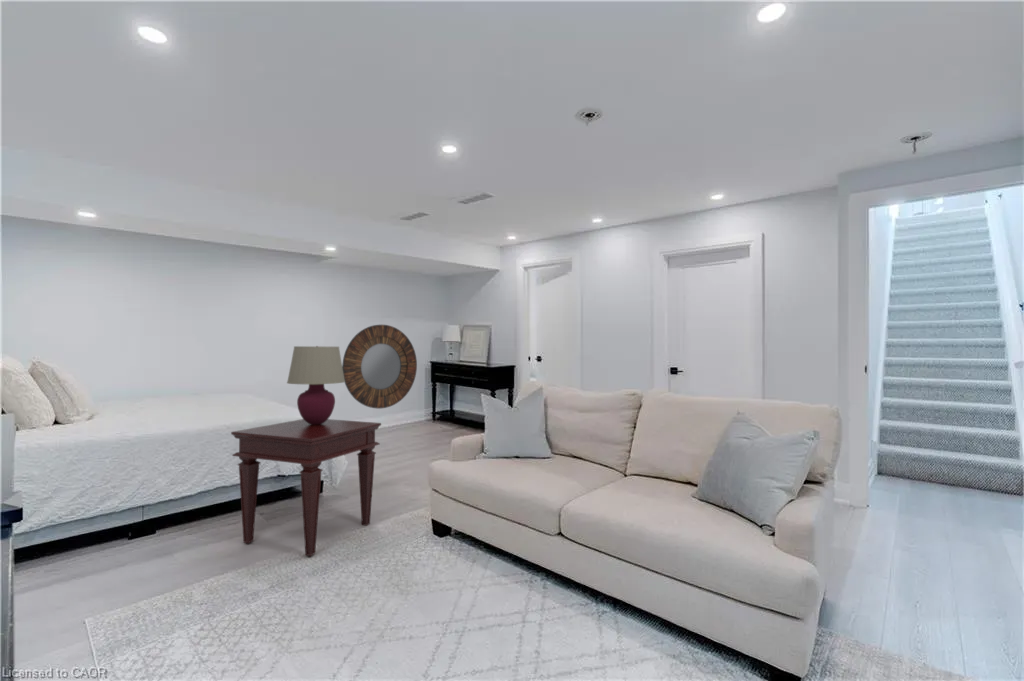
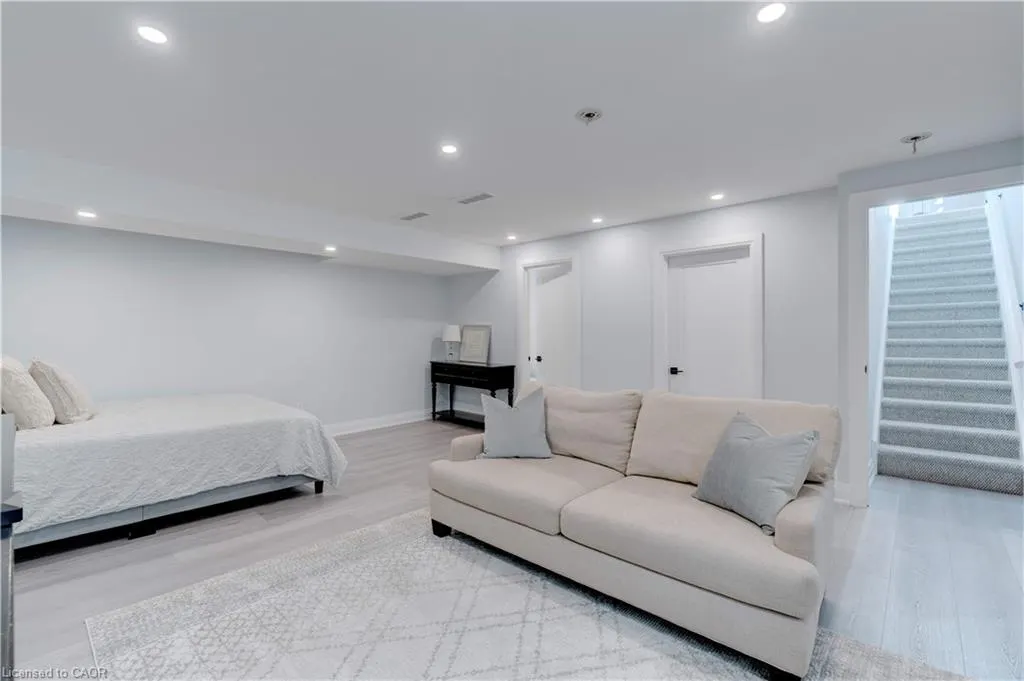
- home mirror [342,324,418,410]
- table lamp [286,345,345,425]
- side table [230,418,382,557]
